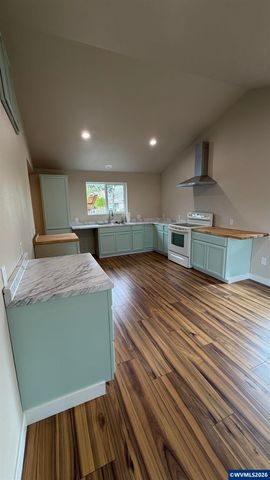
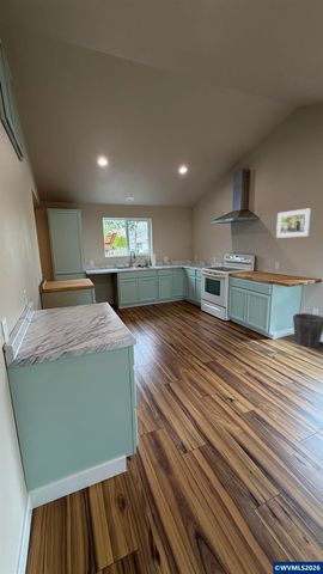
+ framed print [275,207,312,239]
+ waste bin [292,312,323,348]
